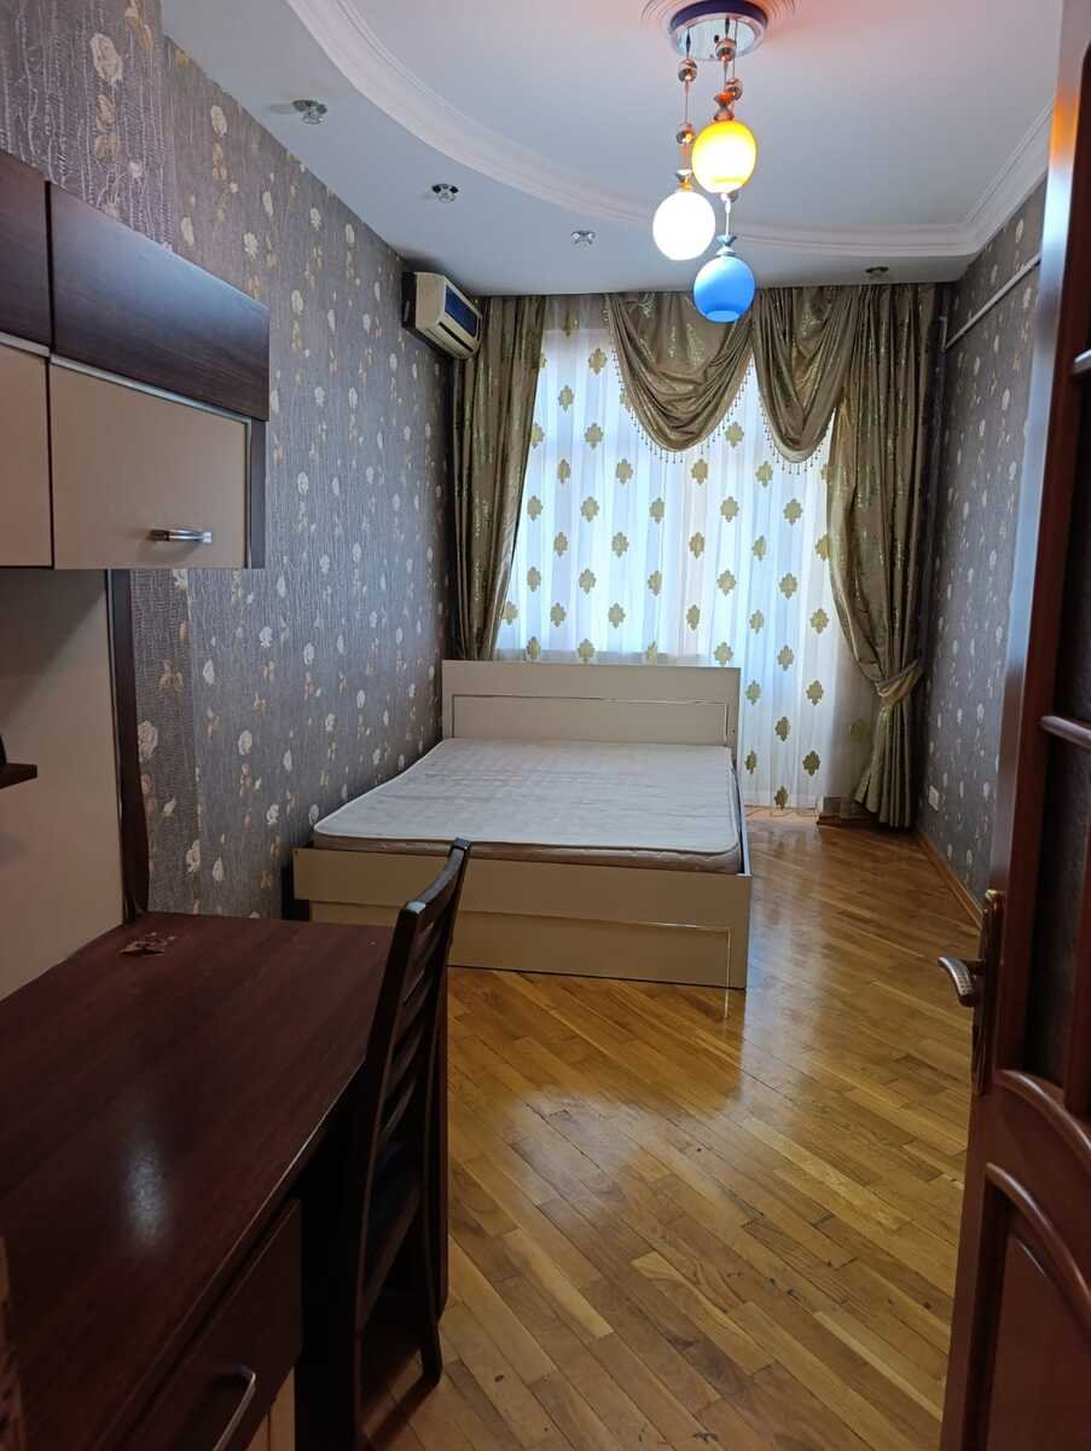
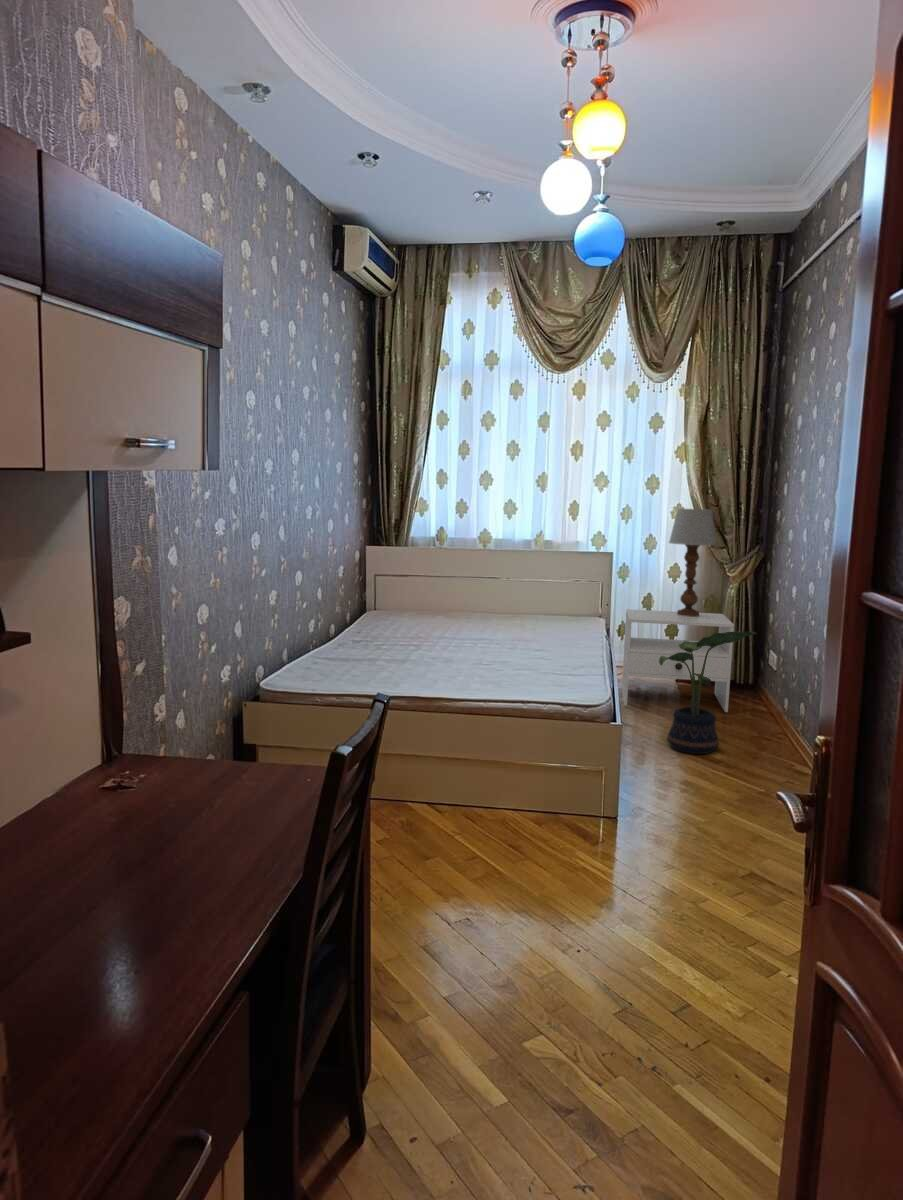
+ potted plant [659,631,758,755]
+ nightstand [621,608,735,713]
+ table lamp [668,508,718,617]
